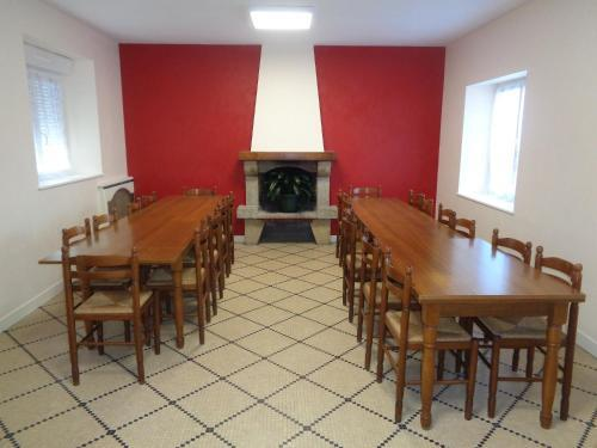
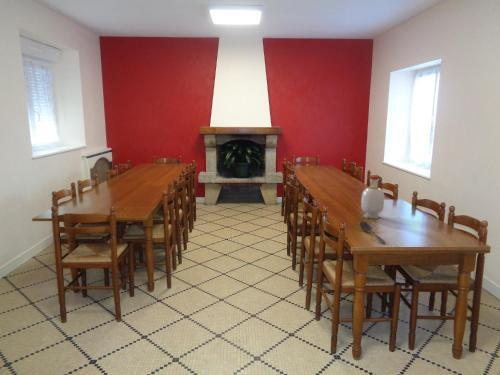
+ stirrer [359,220,386,245]
+ bottle [360,174,385,220]
